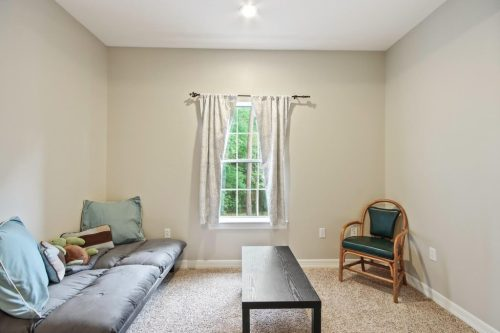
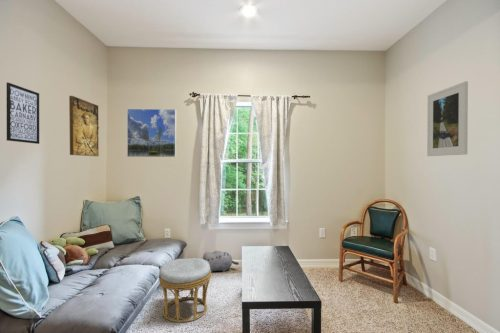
+ plush toy [202,249,240,273]
+ ottoman [158,257,212,323]
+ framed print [426,81,469,157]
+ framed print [126,108,177,158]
+ wall art [6,82,40,145]
+ relief panel [68,95,100,157]
